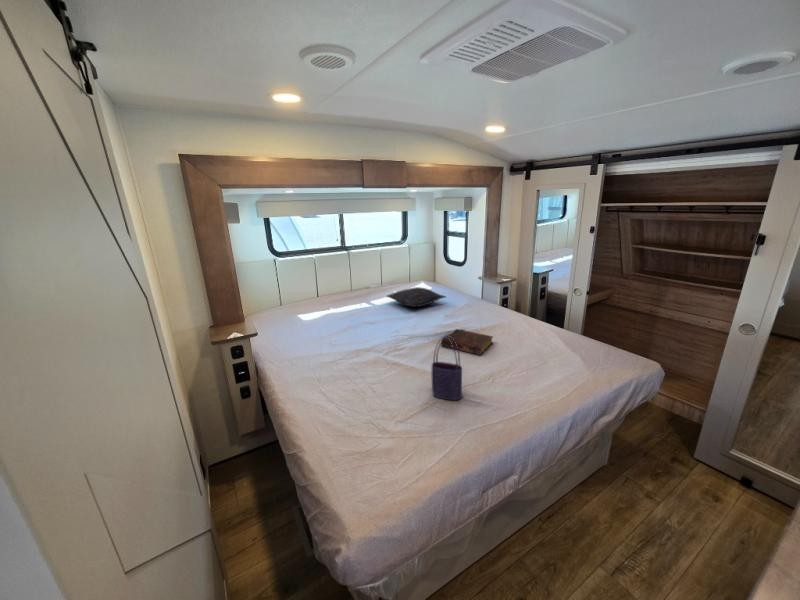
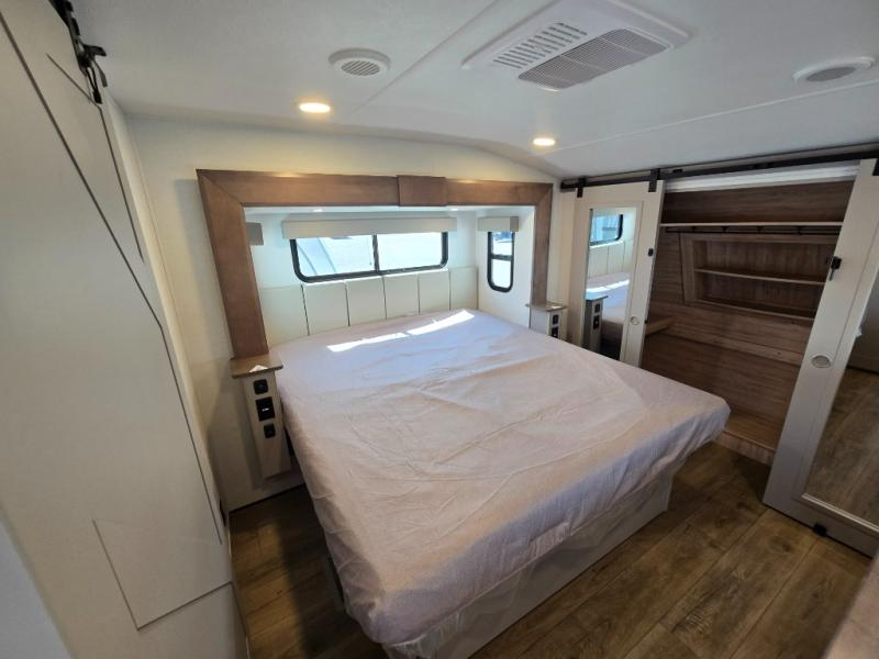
- book [441,328,495,356]
- pillow [385,286,447,308]
- tote bag [431,335,463,401]
